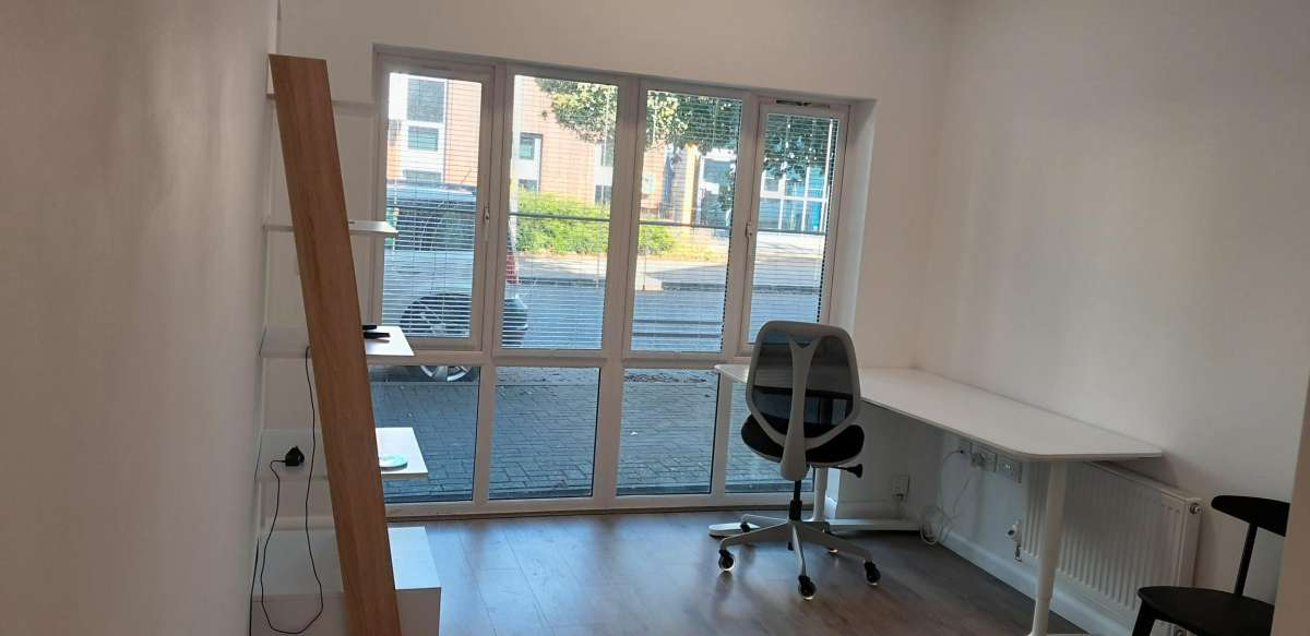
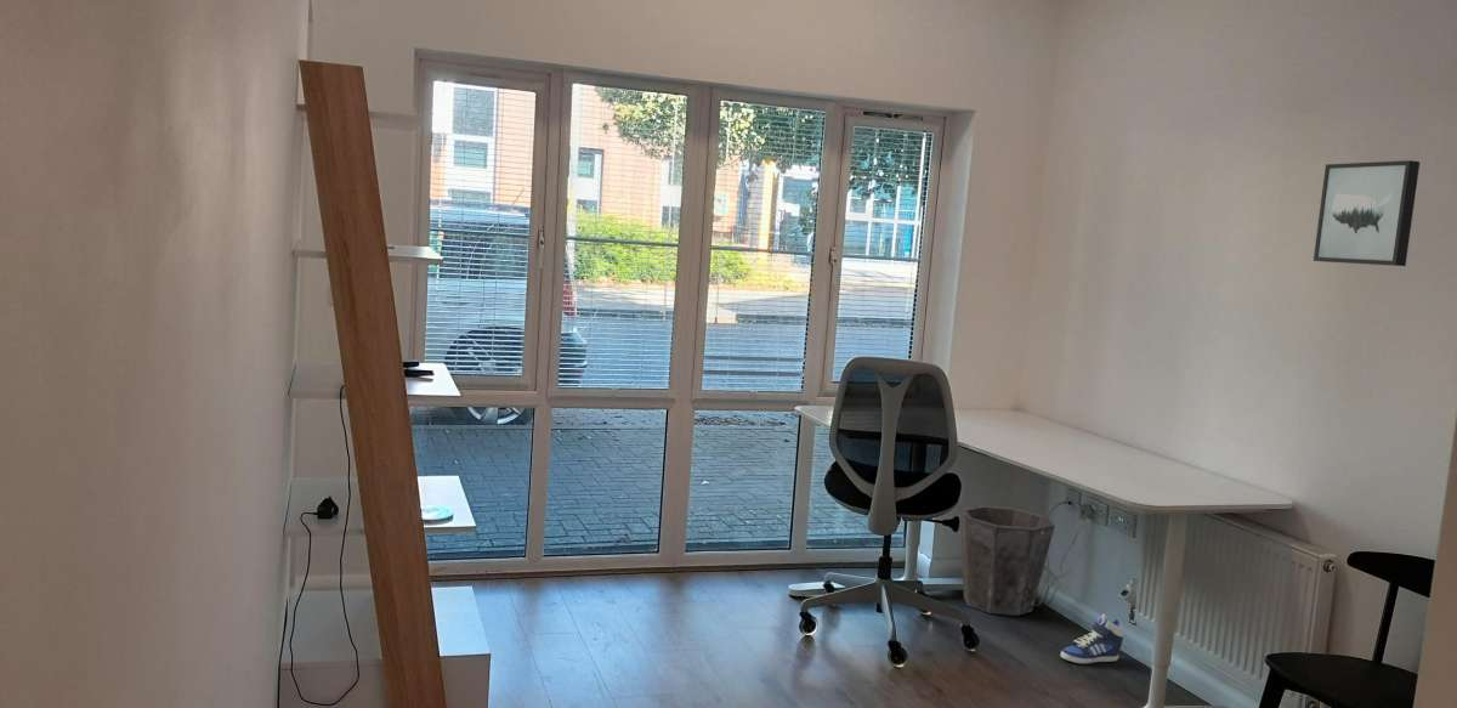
+ waste bin [959,504,1055,617]
+ sneaker [1060,613,1124,664]
+ wall art [1313,159,1421,267]
